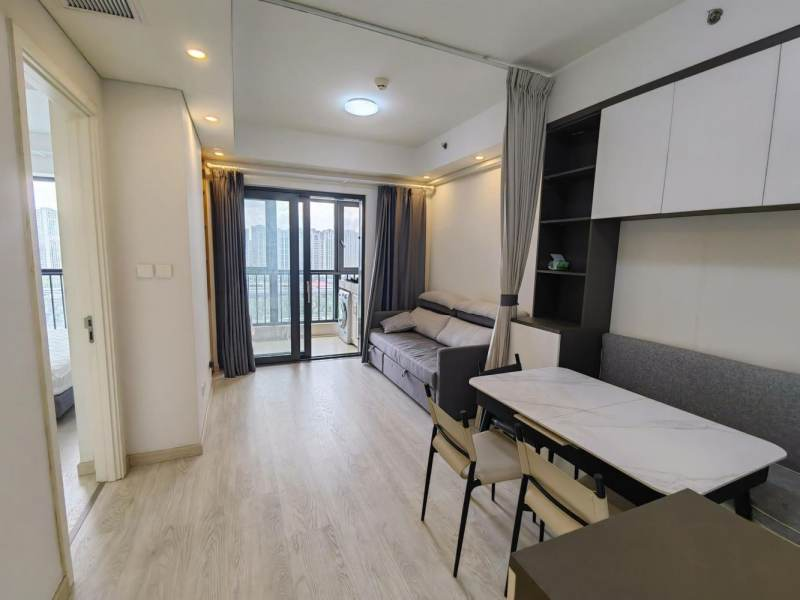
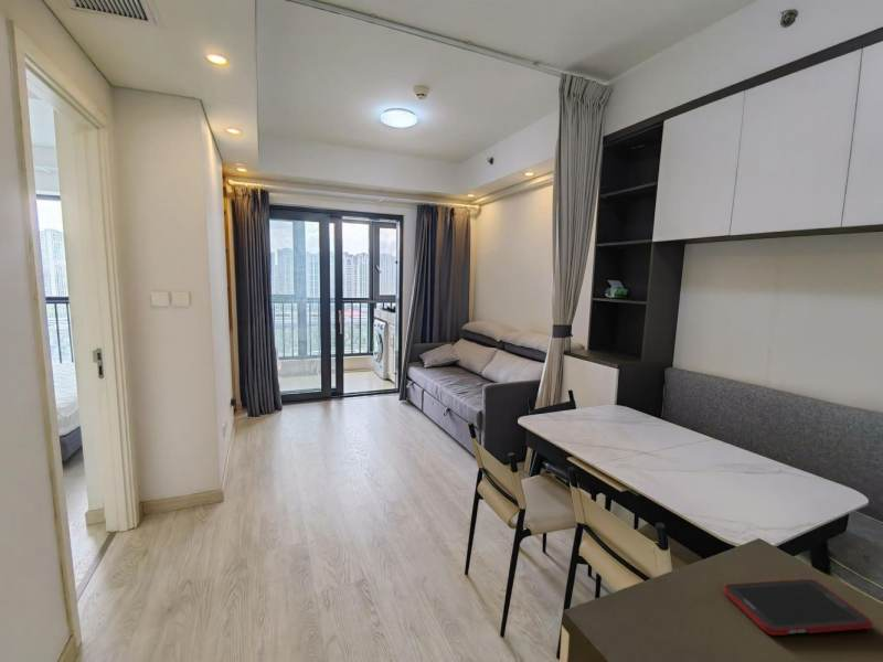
+ cell phone [722,578,873,637]
